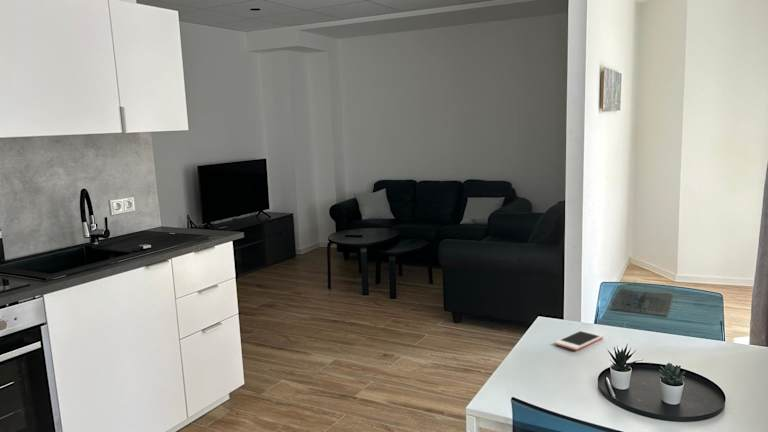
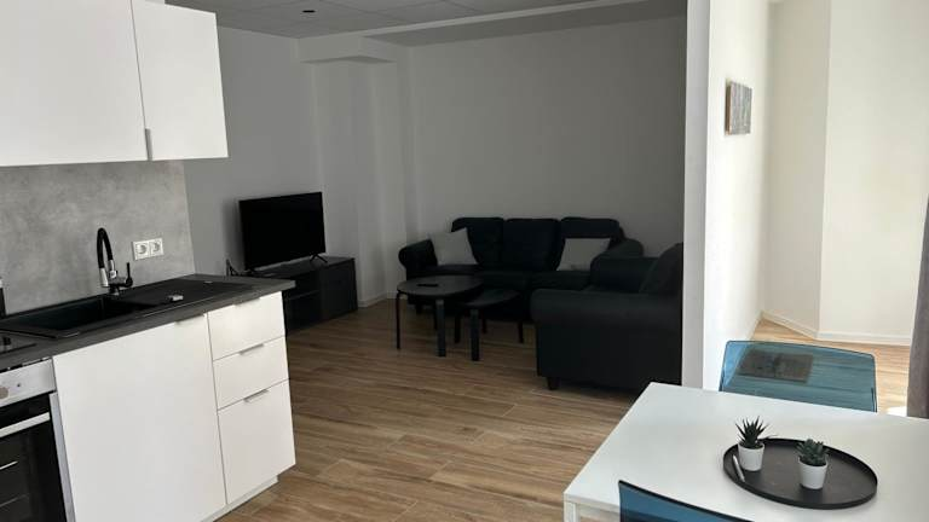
- cell phone [554,329,605,351]
